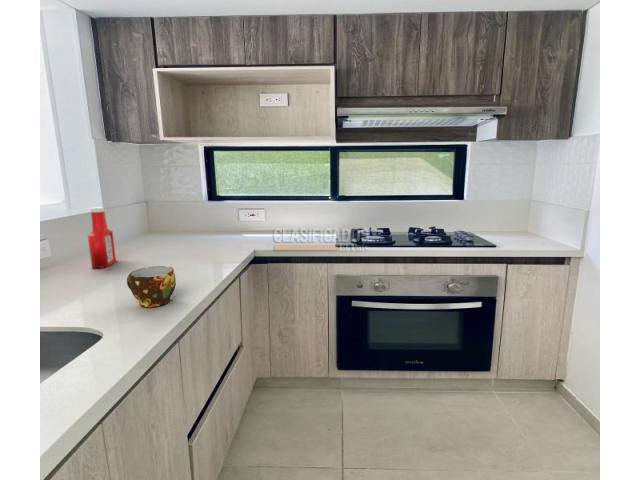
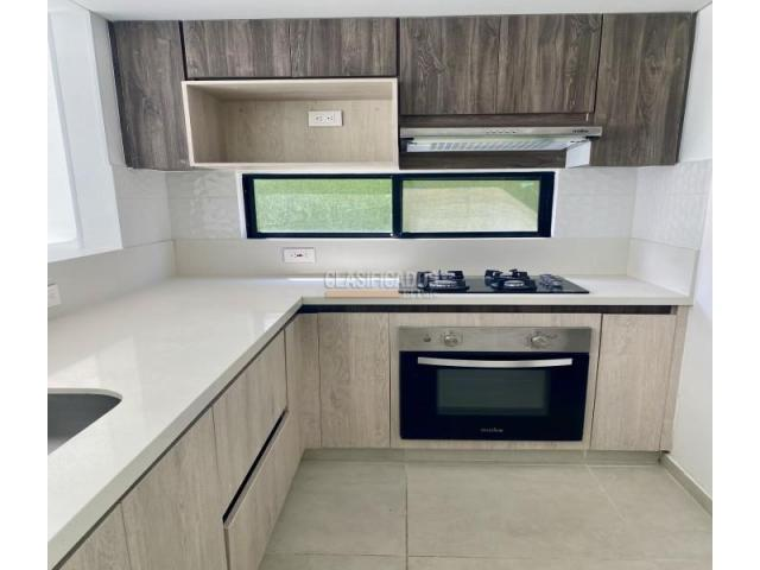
- cup [126,265,177,308]
- soap bottle [87,206,117,269]
